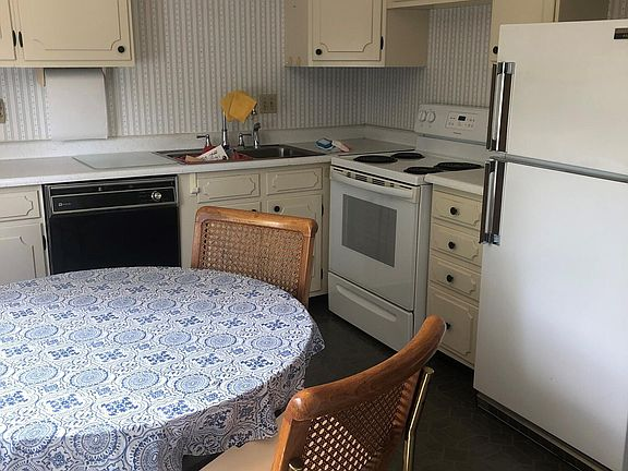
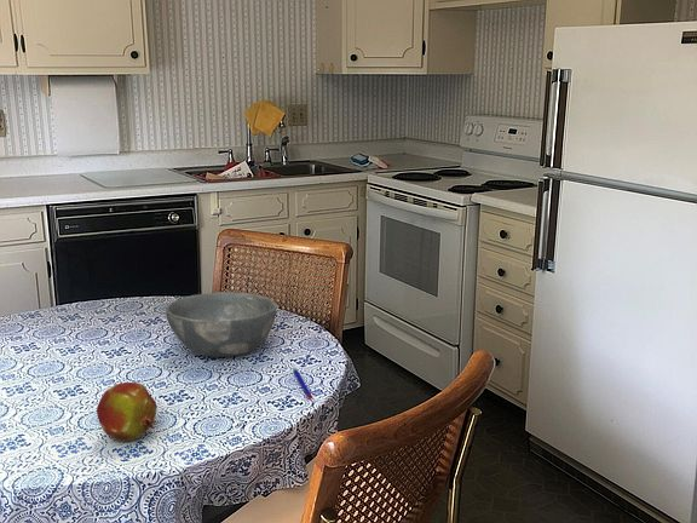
+ bowl [165,291,278,358]
+ fruit [96,381,159,443]
+ pen [292,367,313,400]
